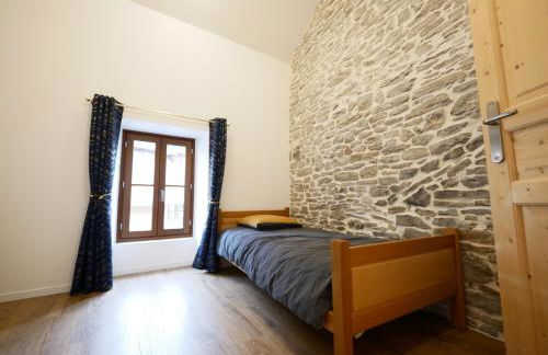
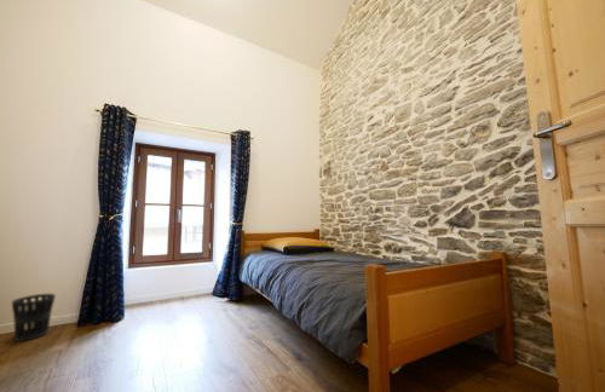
+ wastebasket [11,293,57,342]
